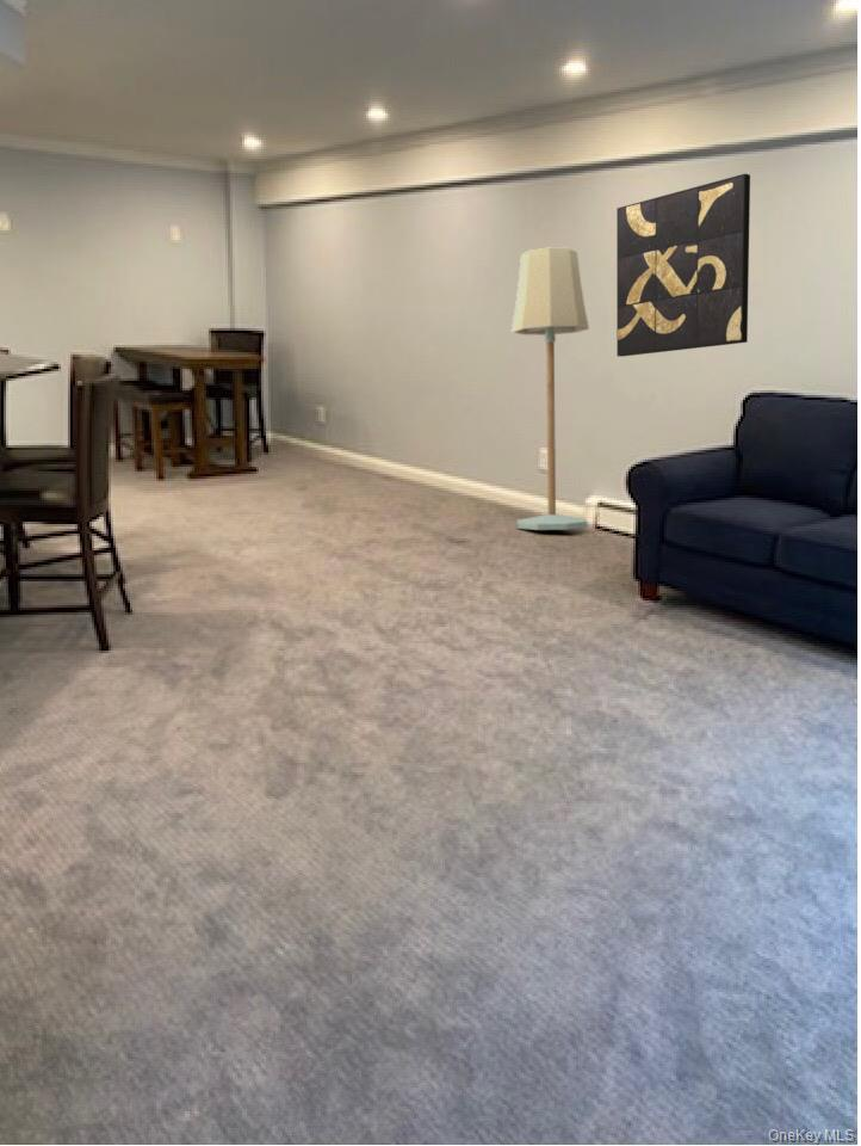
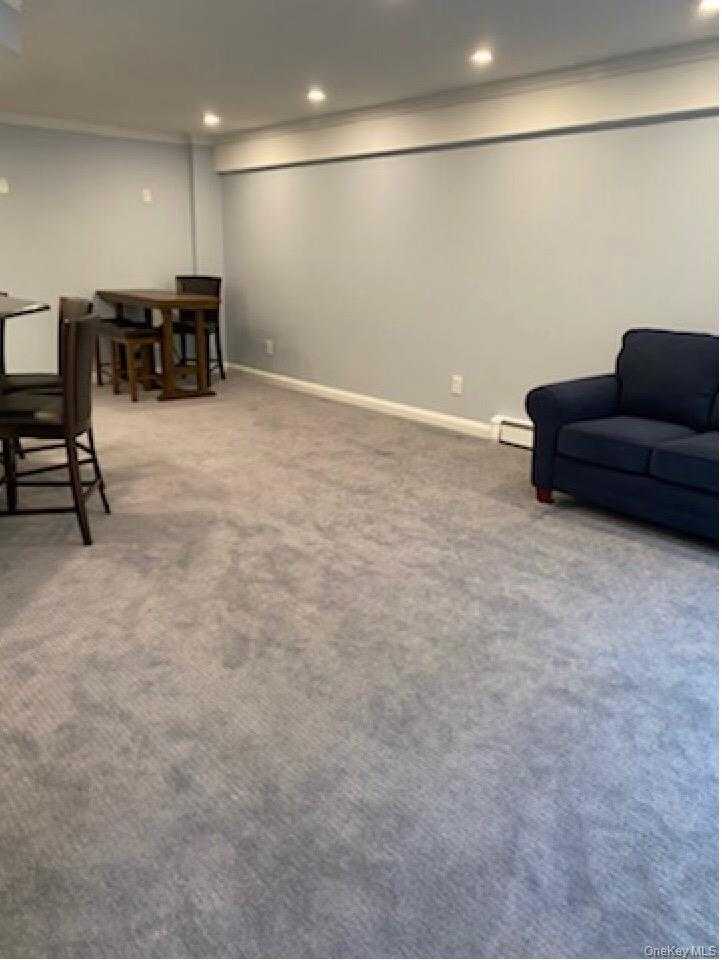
- wall art [615,173,751,358]
- floor lamp [510,247,590,531]
